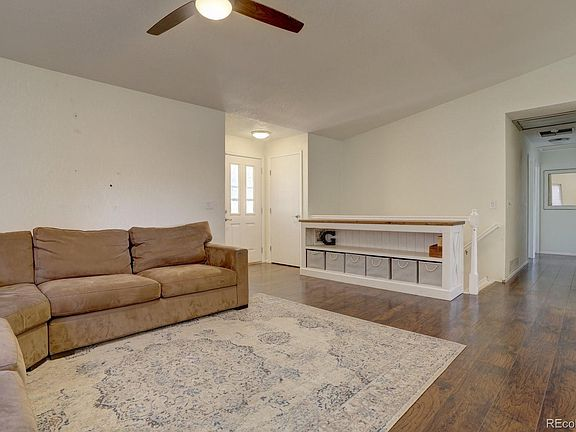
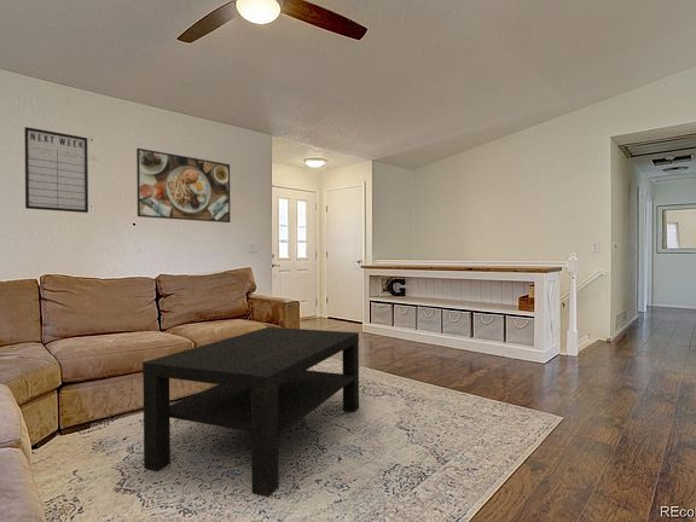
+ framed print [135,147,232,224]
+ writing board [23,126,89,214]
+ coffee table [141,326,360,498]
